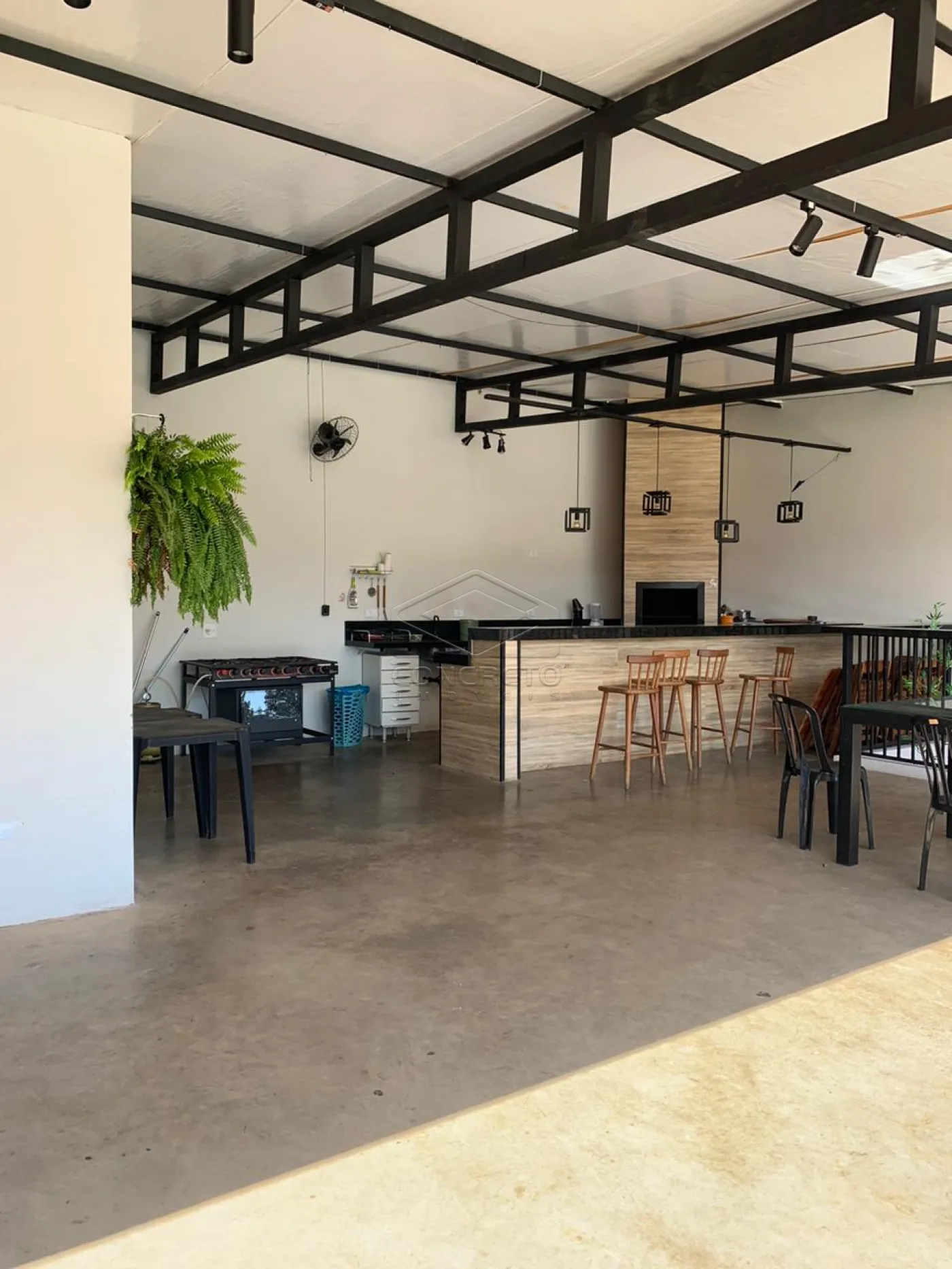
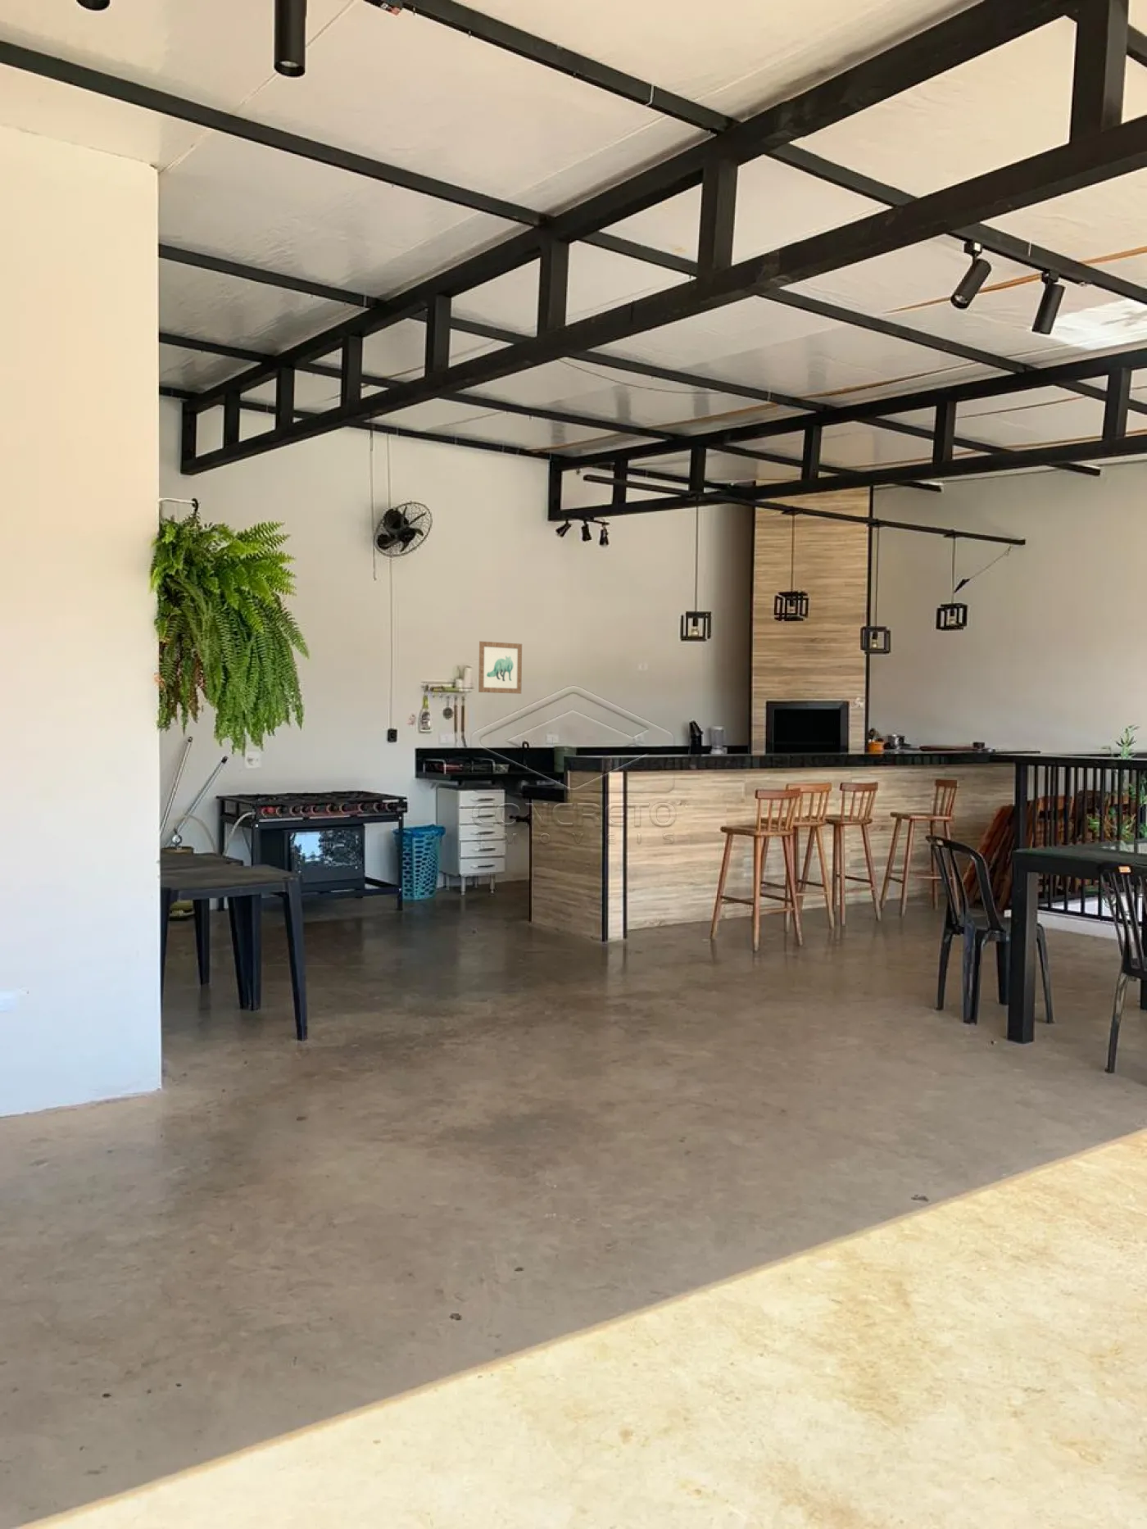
+ wall art [477,641,523,695]
